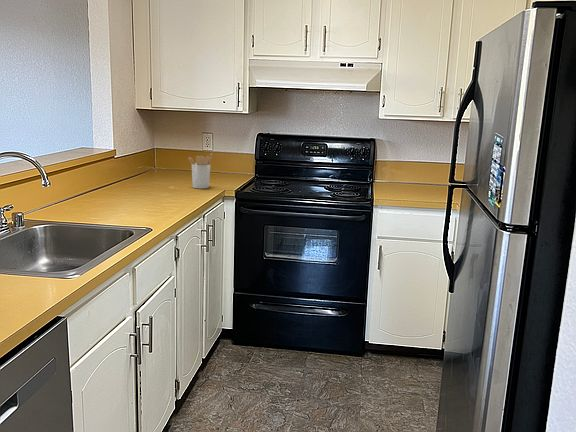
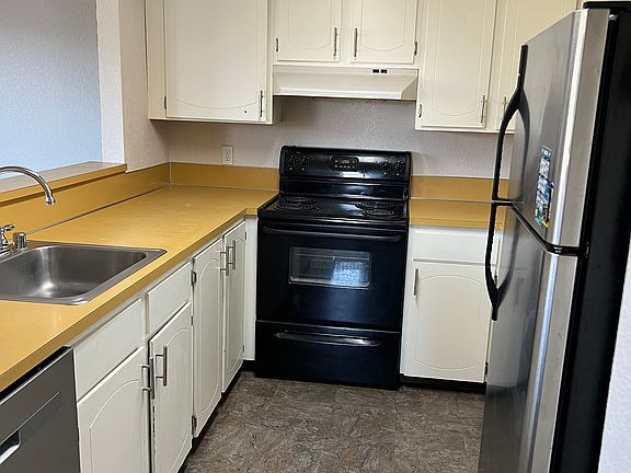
- utensil holder [187,152,213,189]
